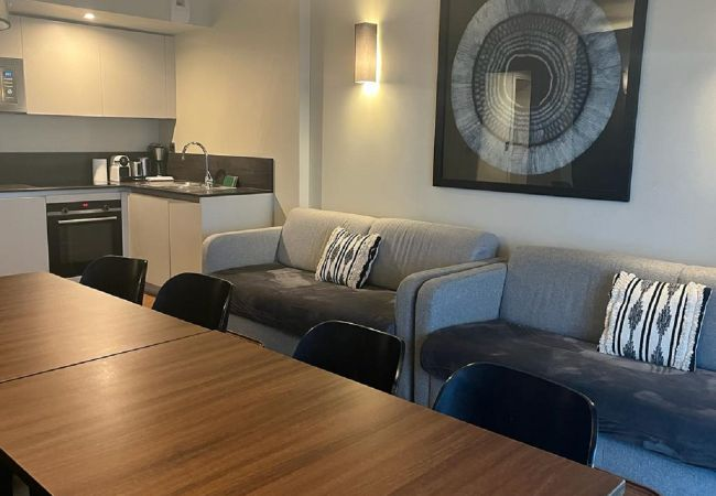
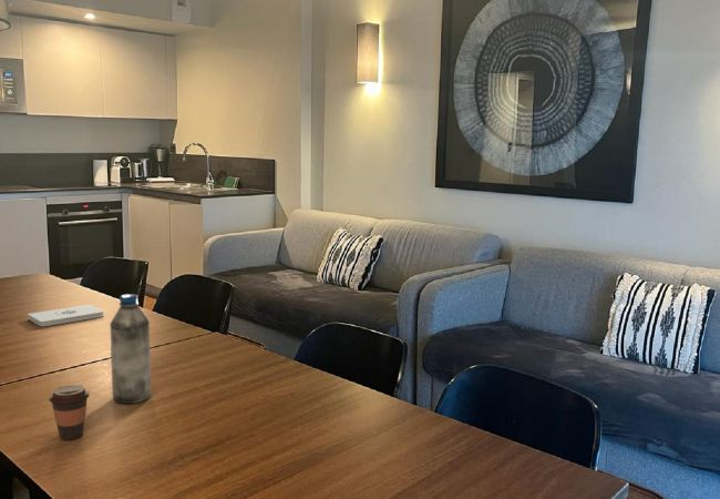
+ coffee cup [48,384,91,441]
+ notepad [27,304,105,327]
+ water bottle [109,293,153,405]
